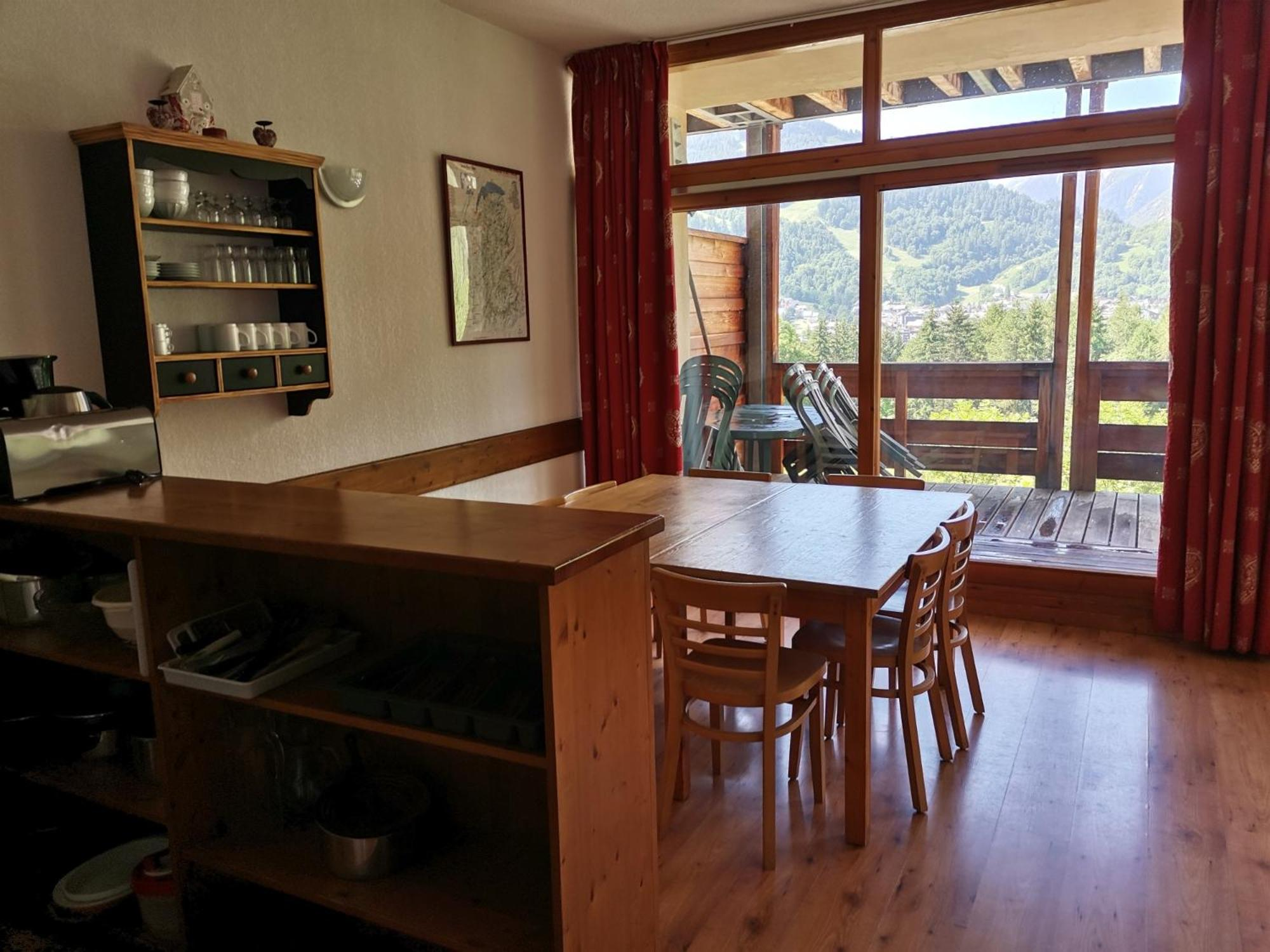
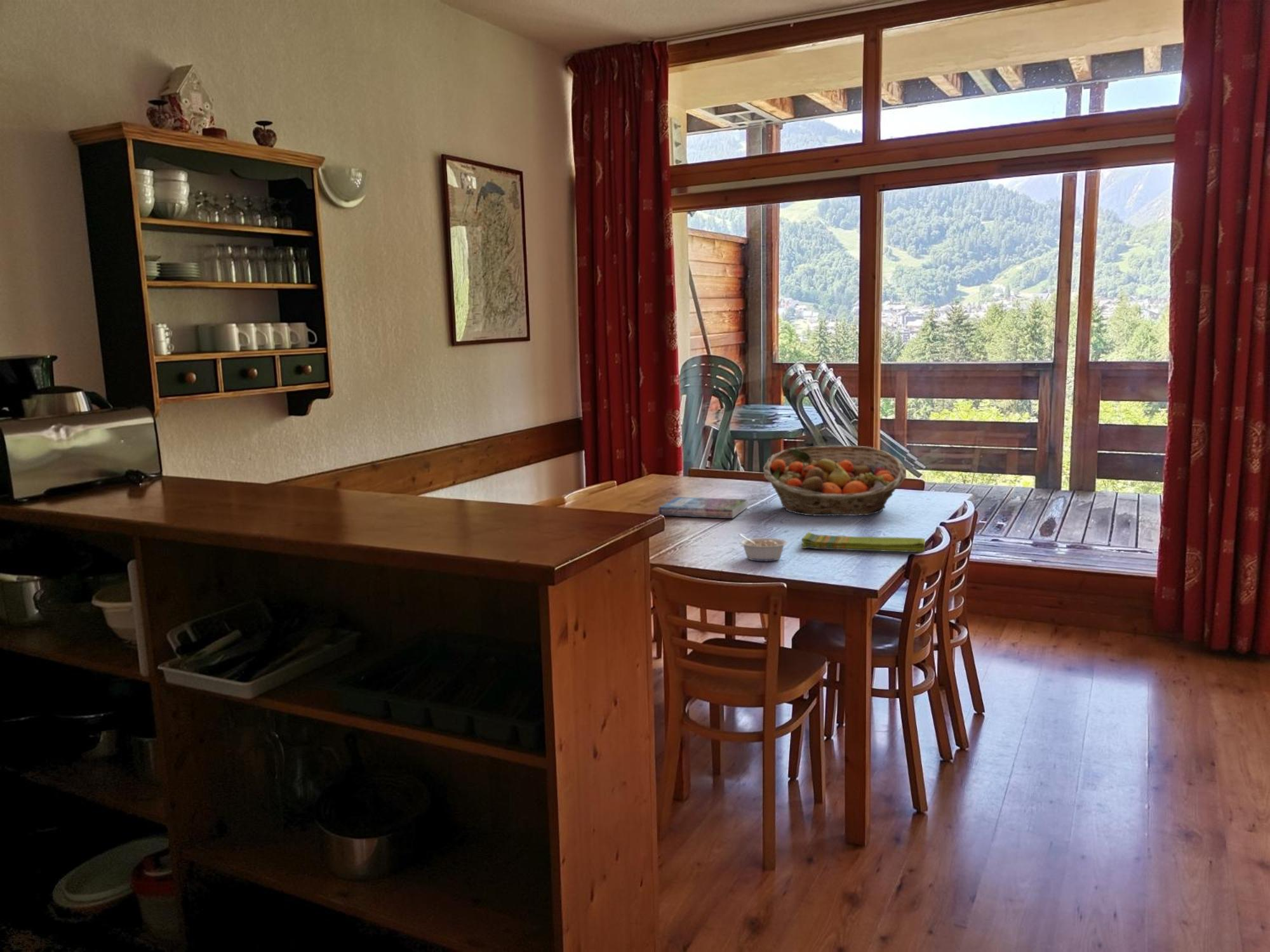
+ book [658,496,748,519]
+ dish towel [801,532,926,553]
+ fruit basket [763,445,907,517]
+ legume [737,533,788,562]
